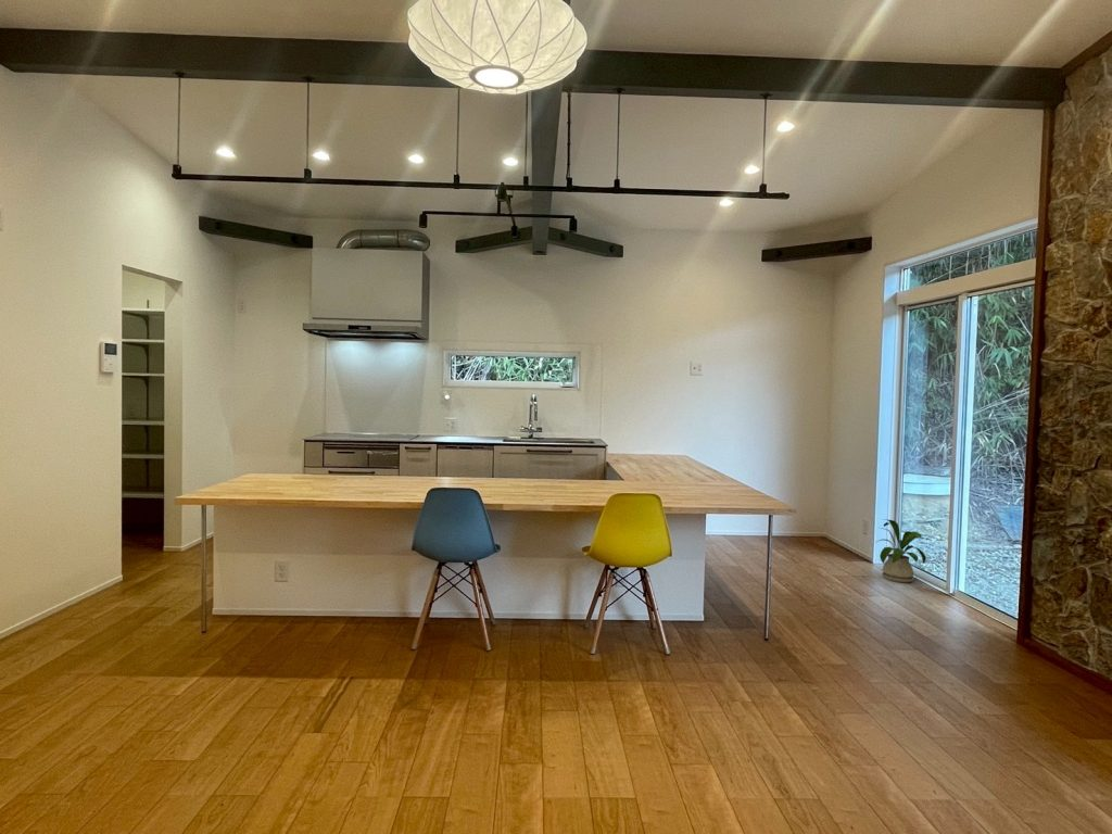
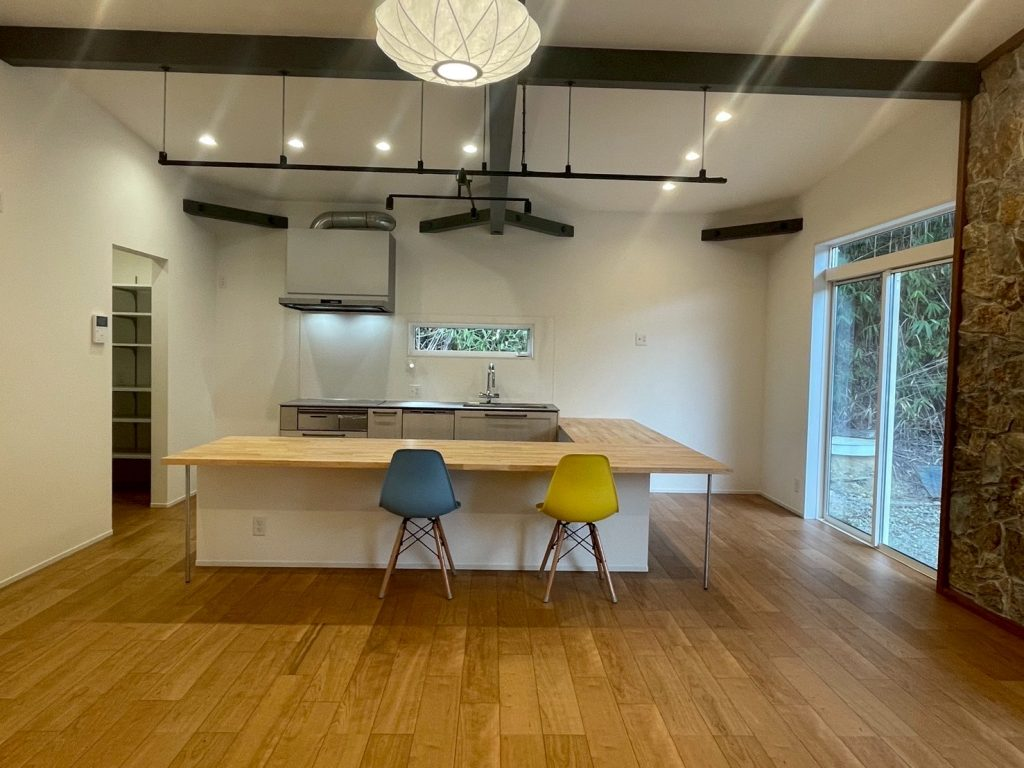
- house plant [876,518,928,583]
